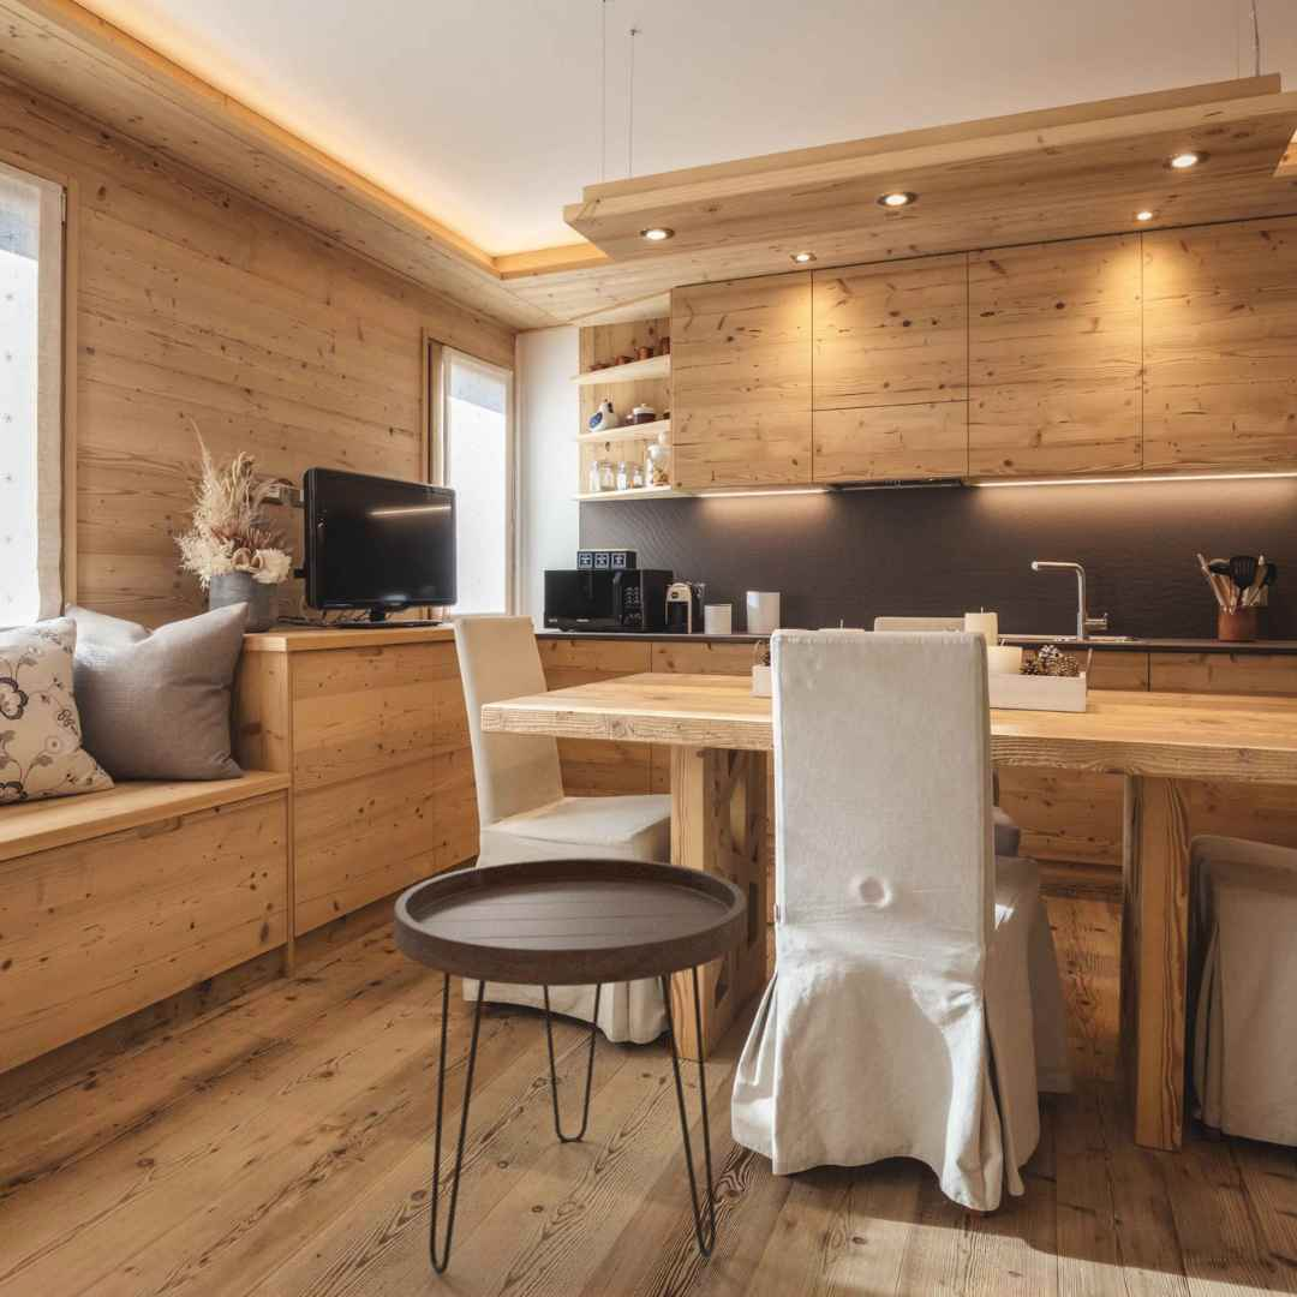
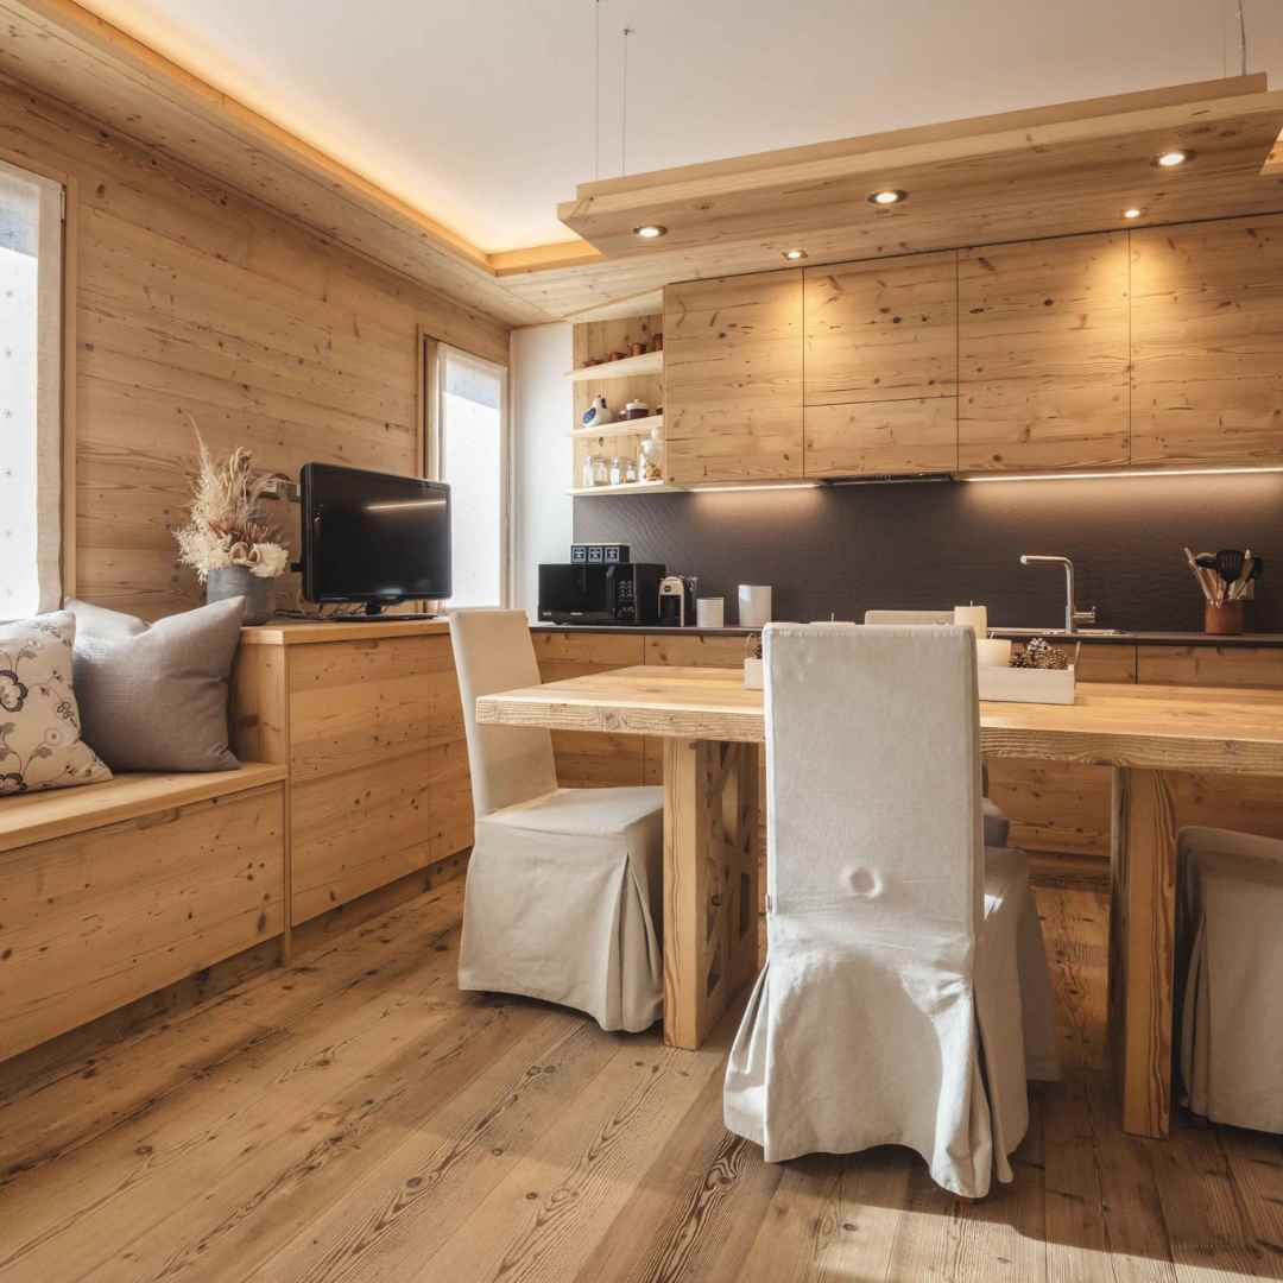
- side table [393,856,747,1275]
